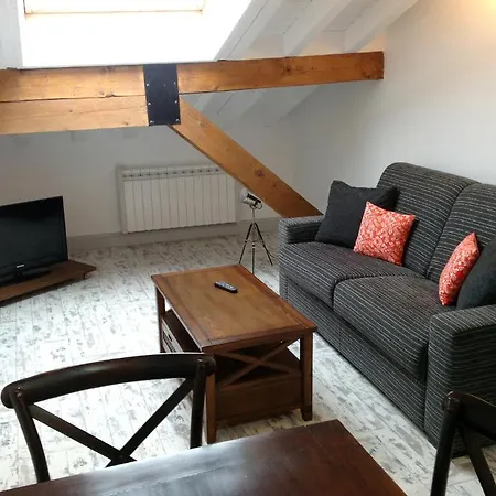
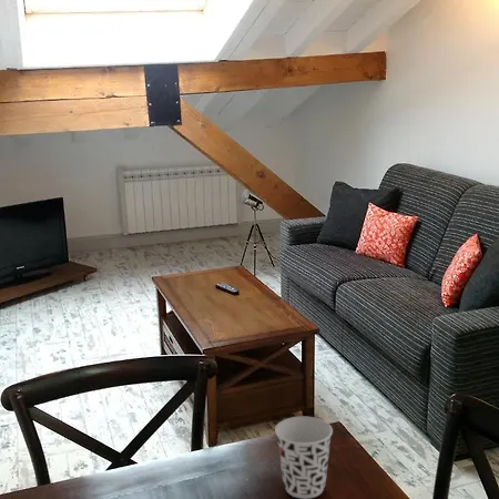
+ cup [274,416,334,499]
